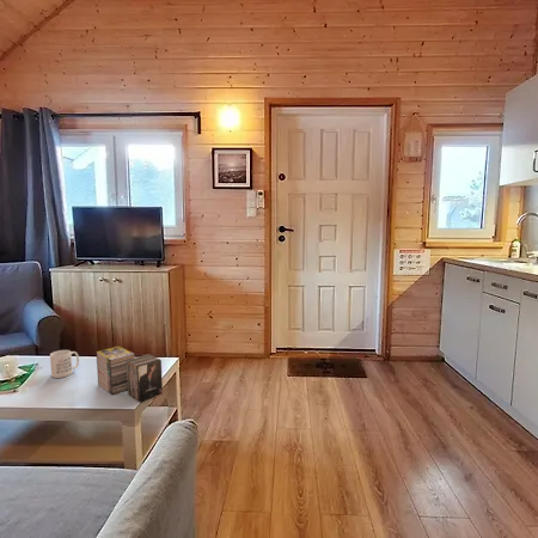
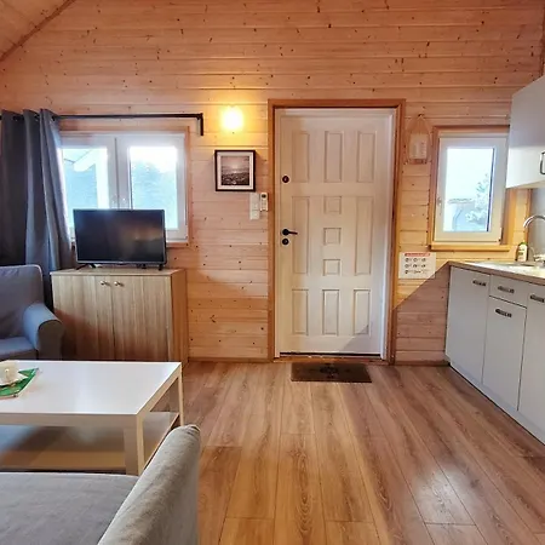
- magazine [94,346,164,403]
- mug [49,349,80,379]
